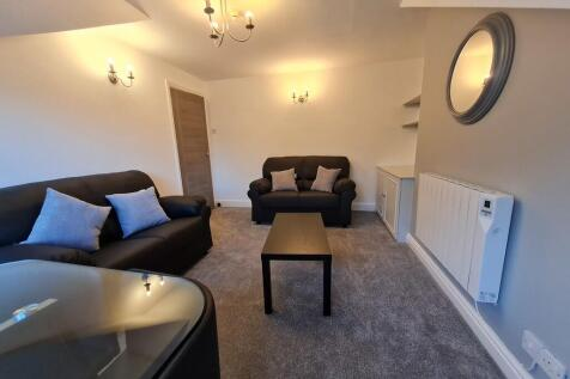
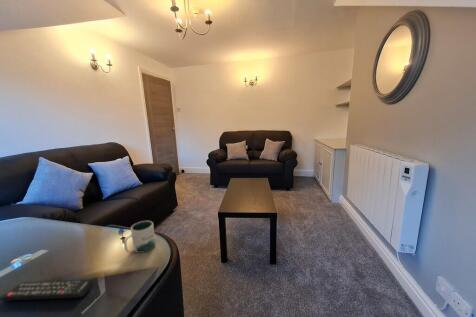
+ mug [123,220,156,254]
+ remote control [0,279,94,302]
